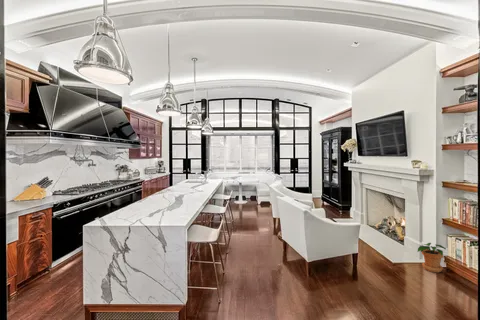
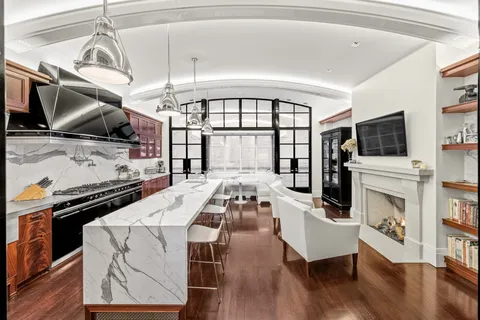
- potted plant [416,242,447,273]
